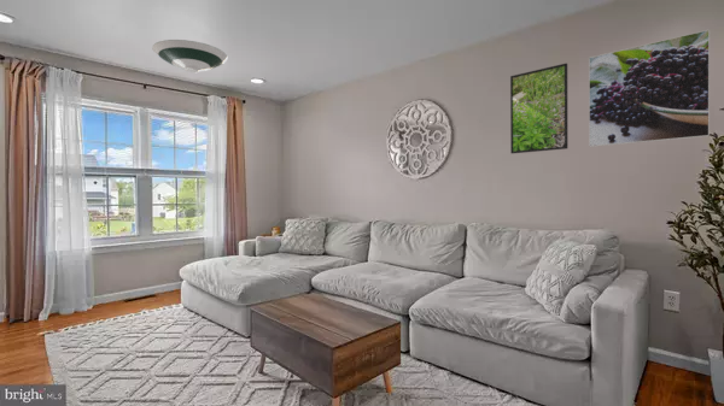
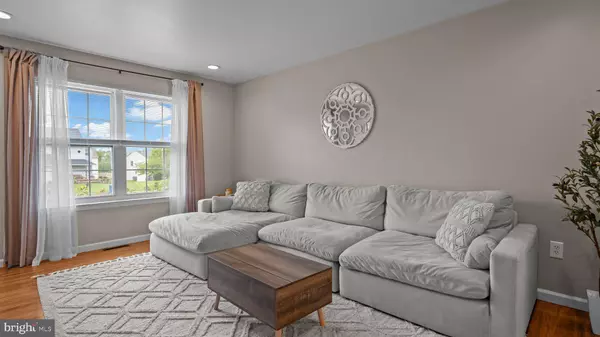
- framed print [509,63,570,154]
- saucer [151,39,228,73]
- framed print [588,29,711,148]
